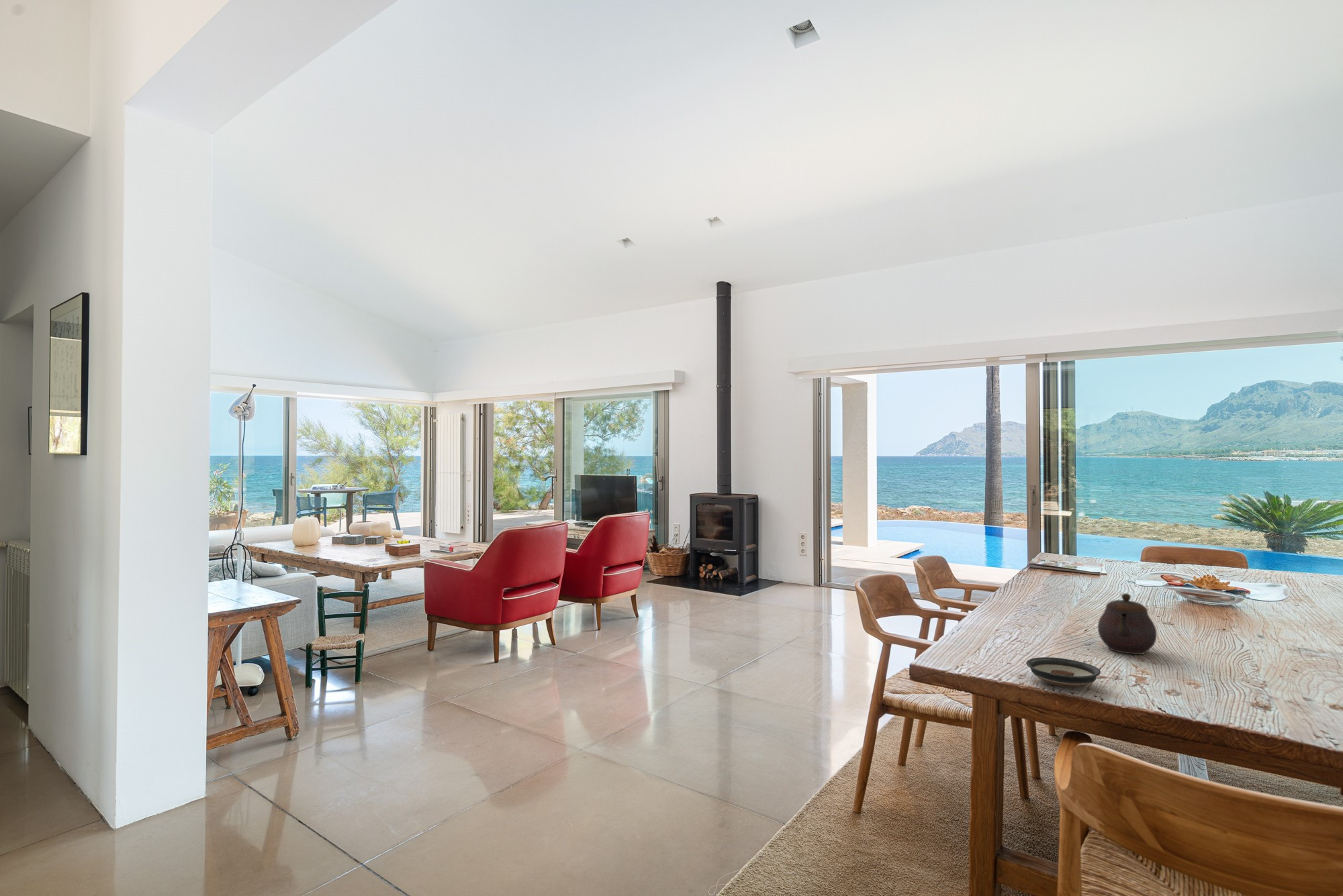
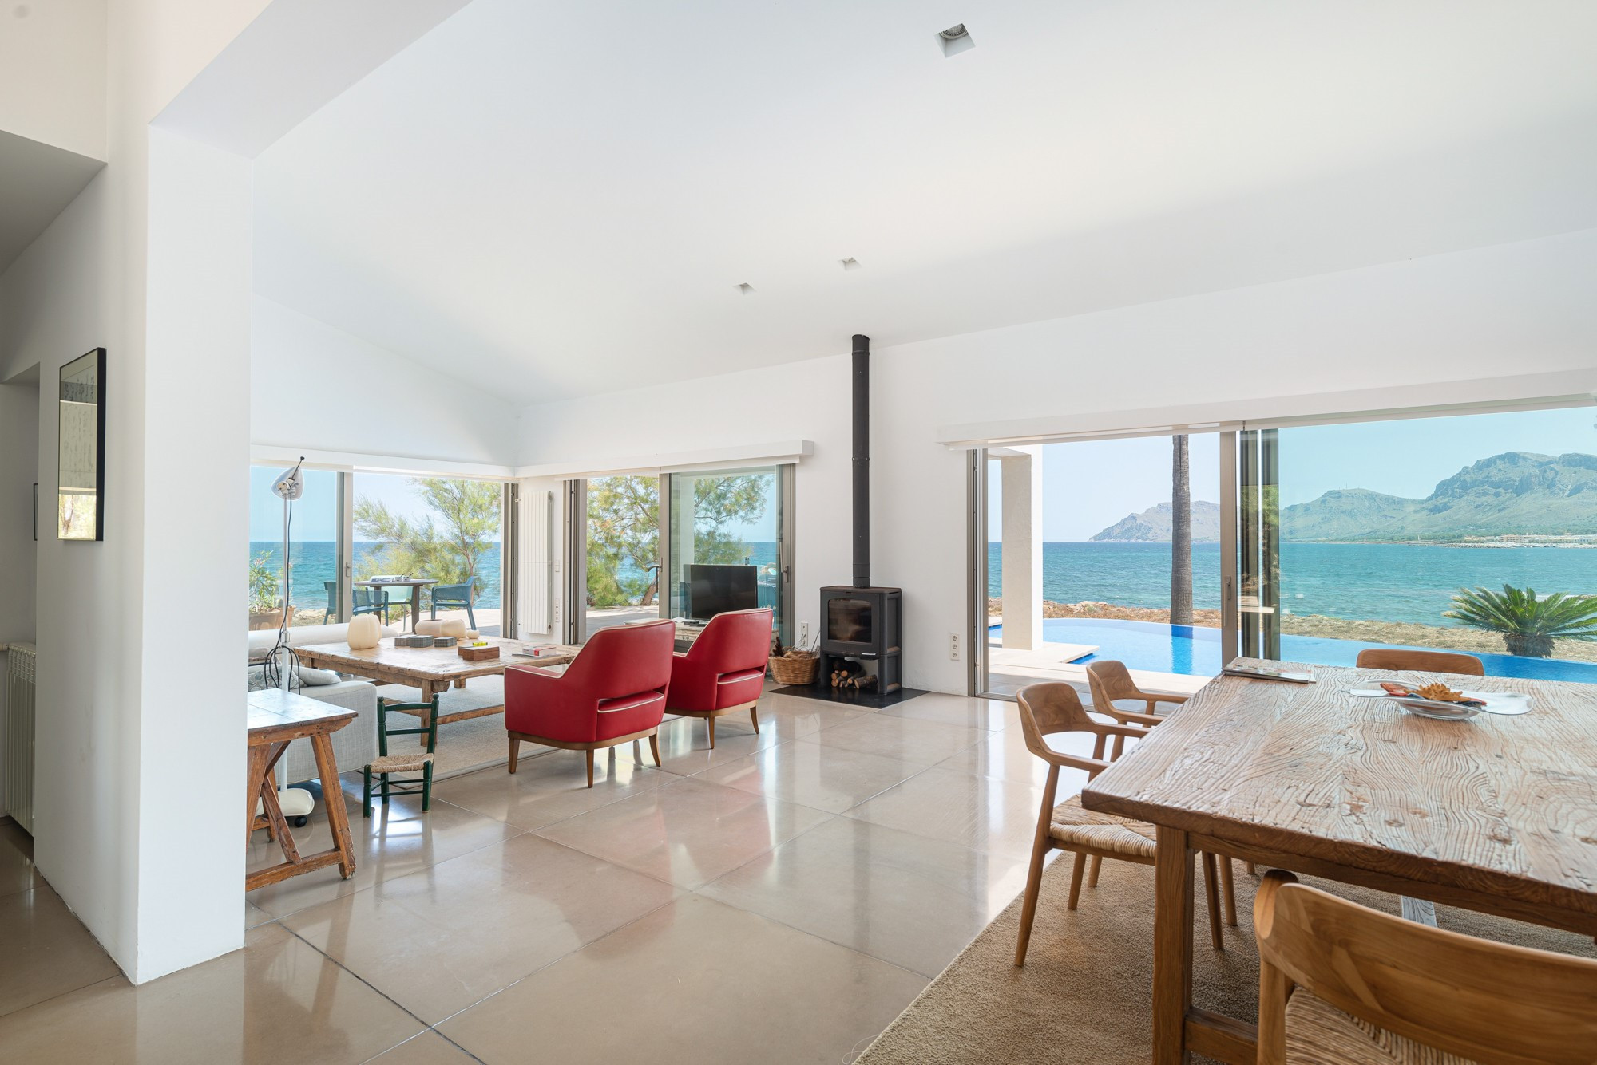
- teapot [1097,593,1158,655]
- saucer [1025,656,1101,688]
